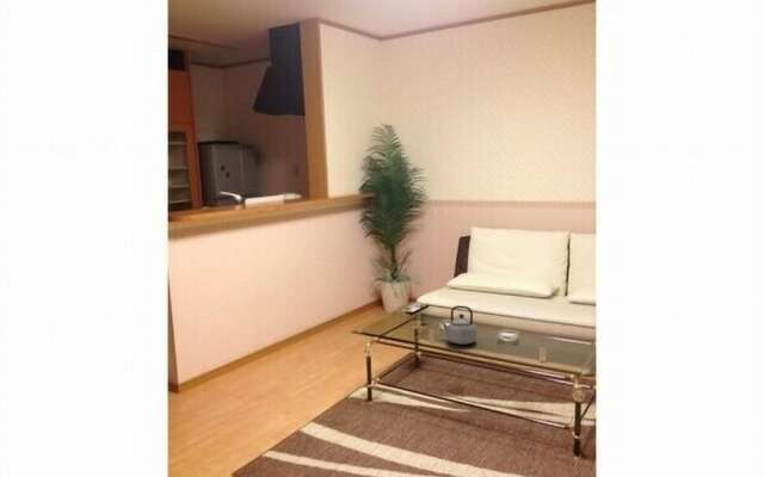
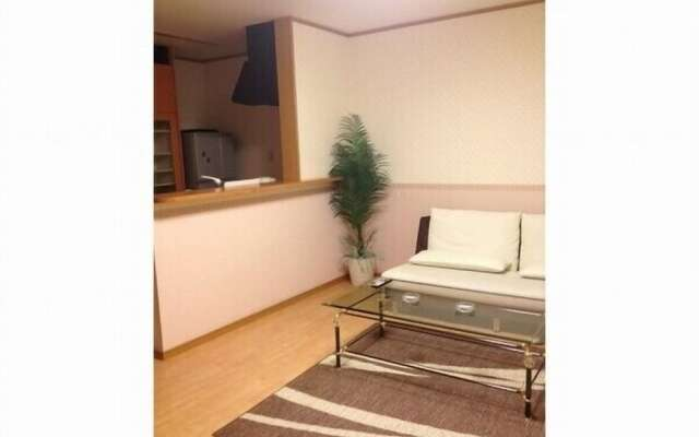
- teapot [439,304,478,346]
